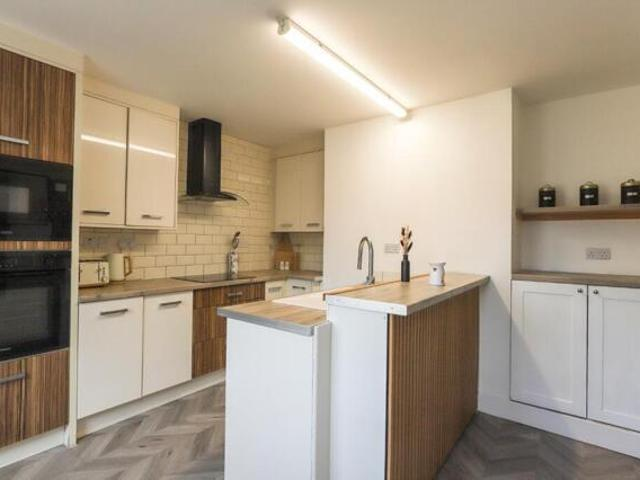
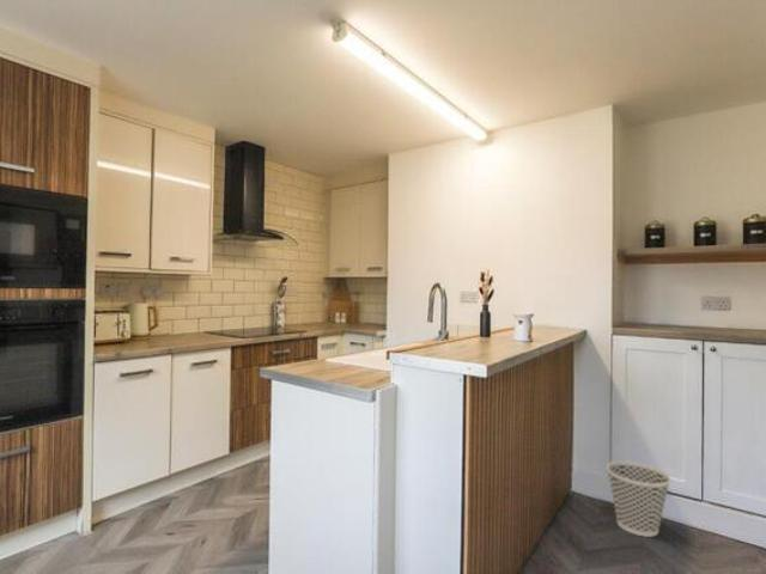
+ wastebasket [606,460,671,538]
